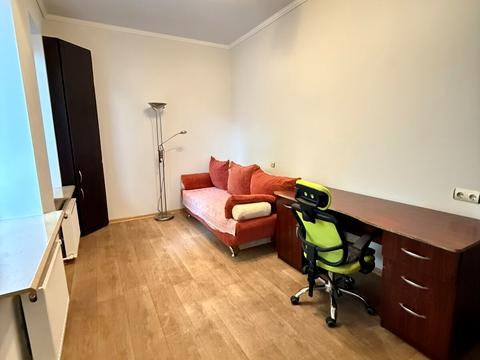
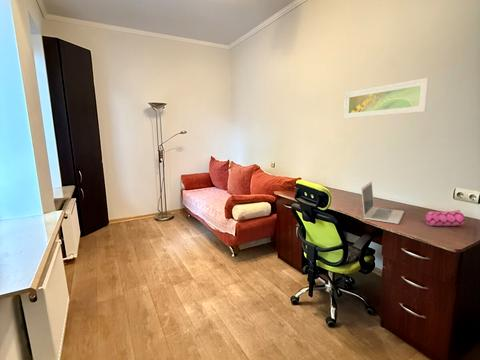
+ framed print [343,77,430,120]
+ laptop [360,181,405,225]
+ pencil case [424,209,466,227]
